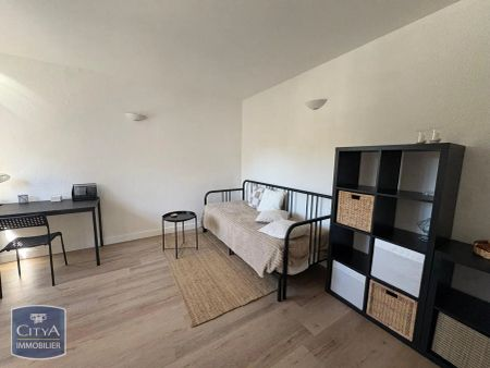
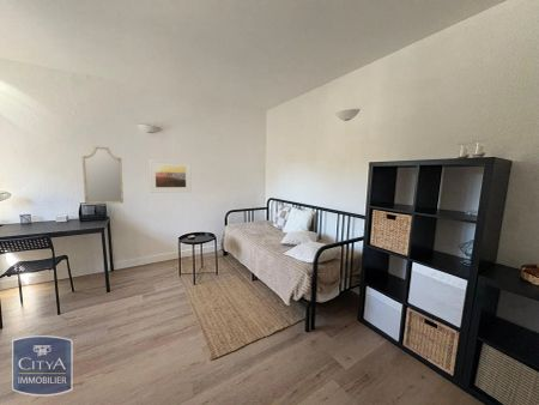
+ home mirror [81,145,125,205]
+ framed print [149,158,193,194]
